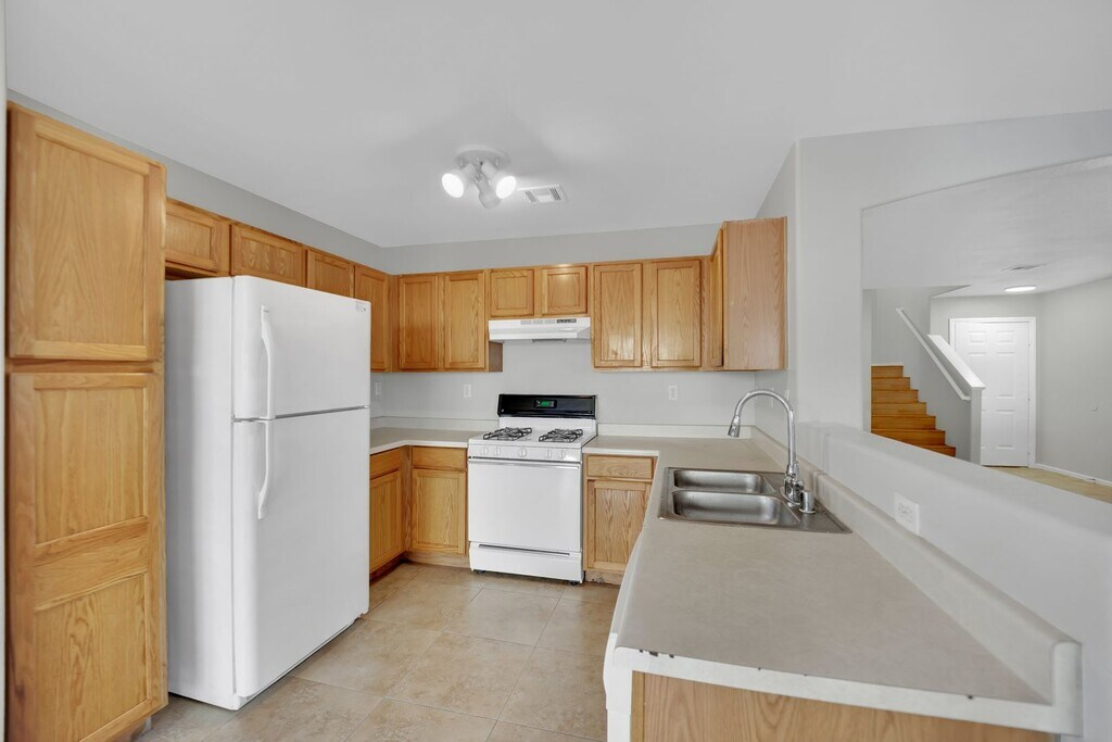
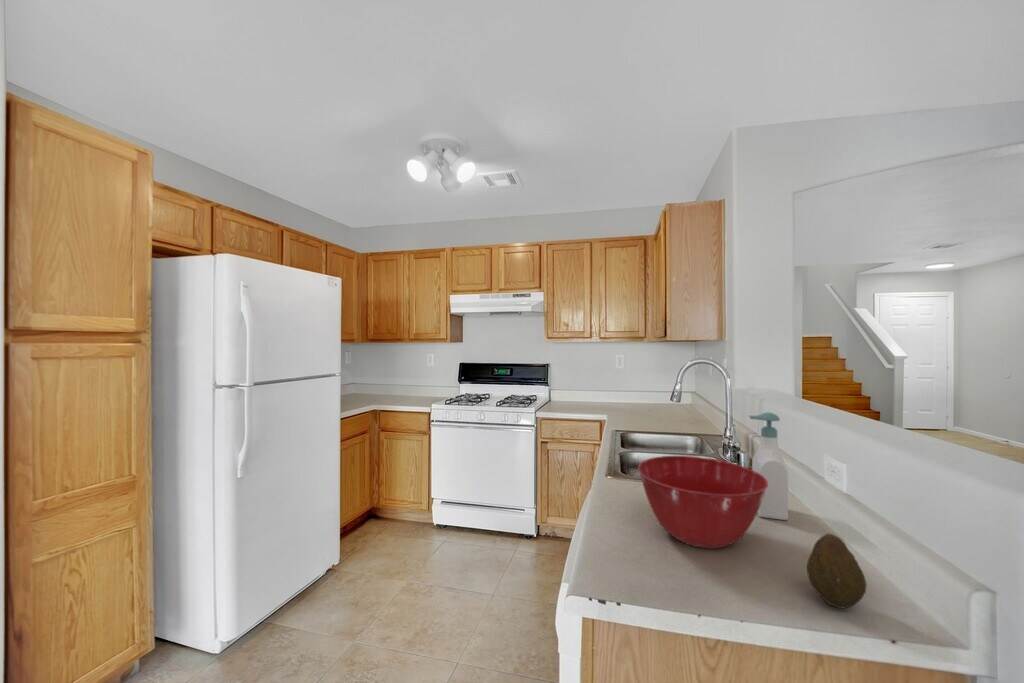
+ mixing bowl [637,455,768,549]
+ fruit [806,532,868,609]
+ soap bottle [748,412,789,521]
